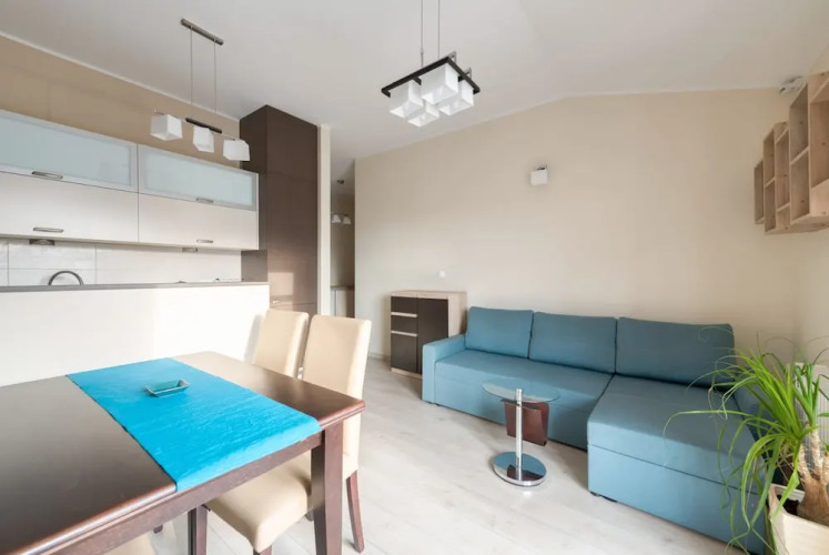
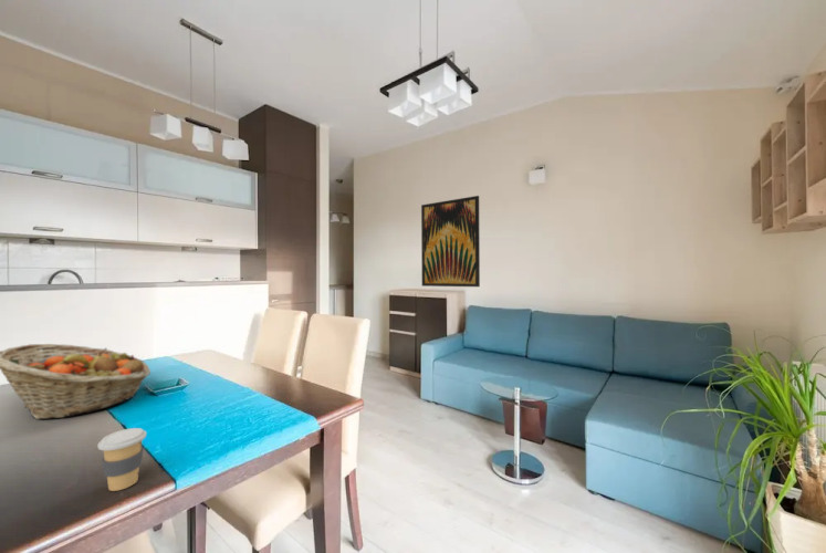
+ fruit basket [0,343,151,420]
+ coffee cup [96,427,147,492]
+ wall art [420,195,481,288]
